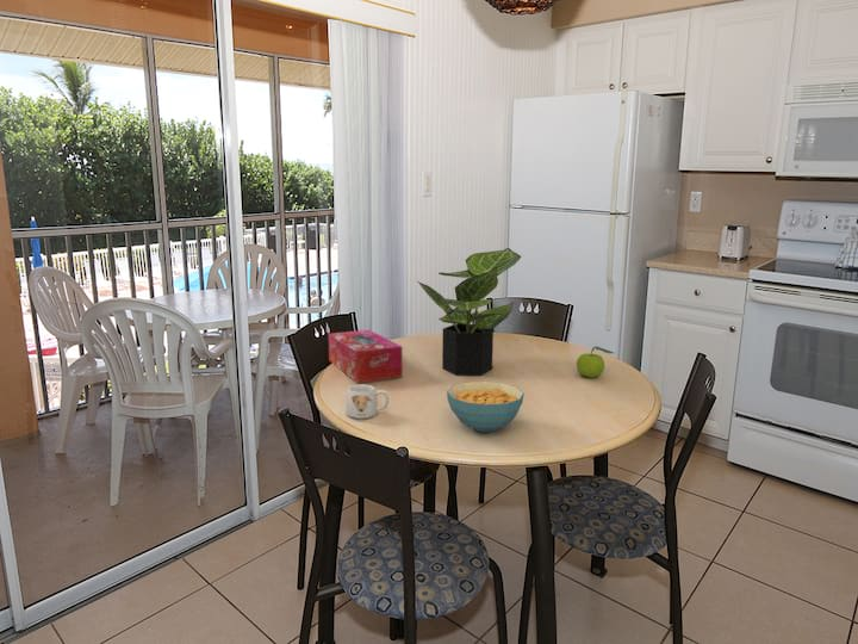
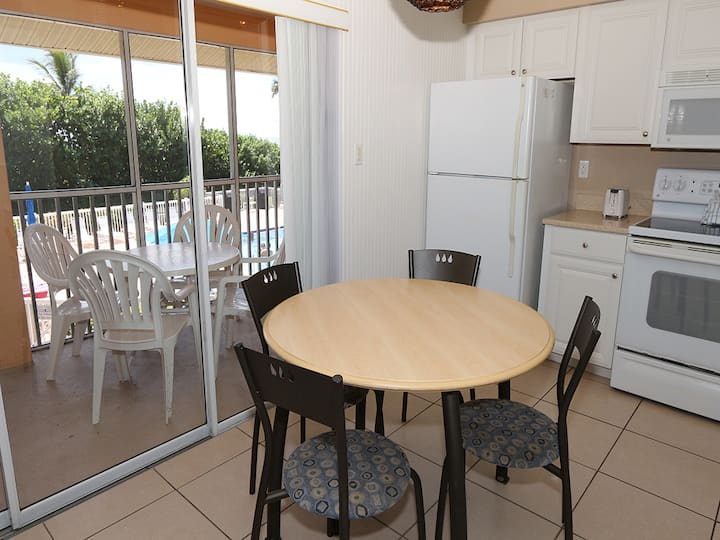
- fruit [576,345,615,379]
- cereal bowl [446,380,526,433]
- tissue box [328,329,404,384]
- potted plant [417,247,522,376]
- mug [344,383,391,420]
